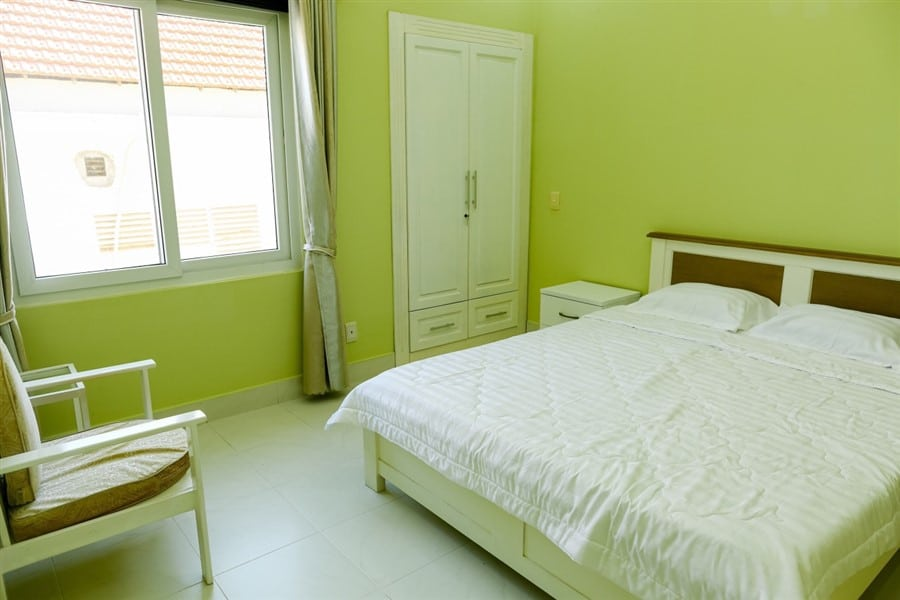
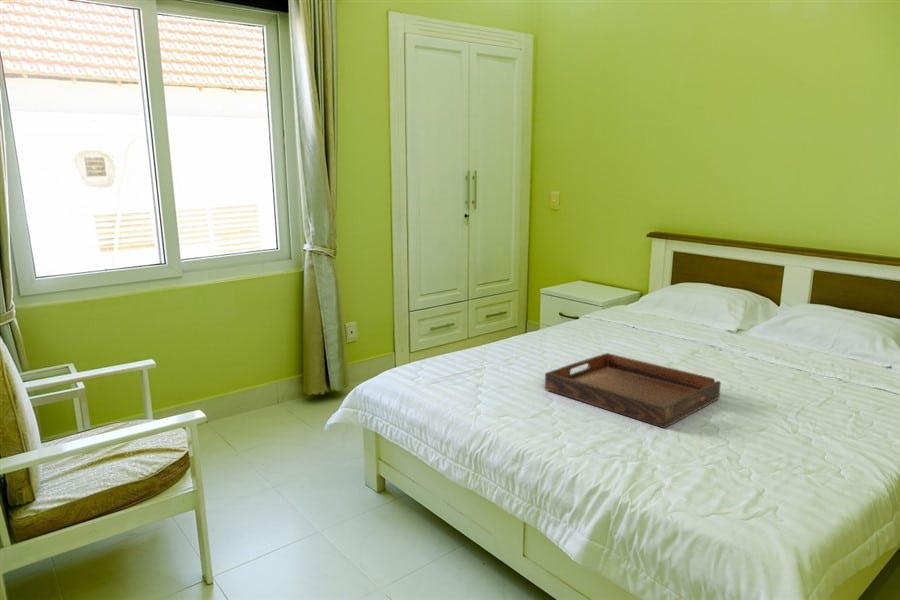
+ serving tray [544,352,722,429]
